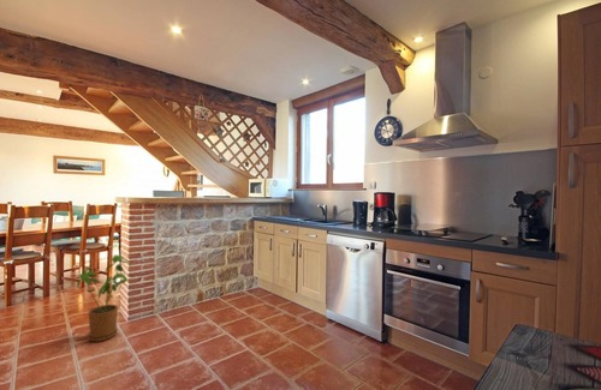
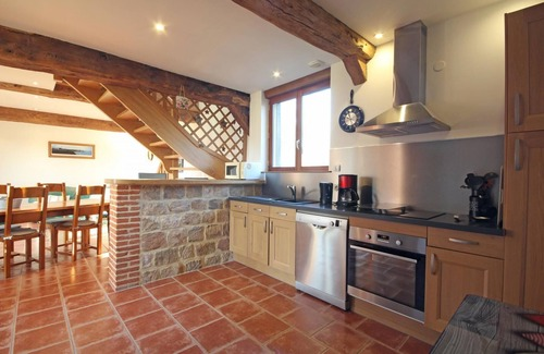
- house plant [76,253,131,342]
